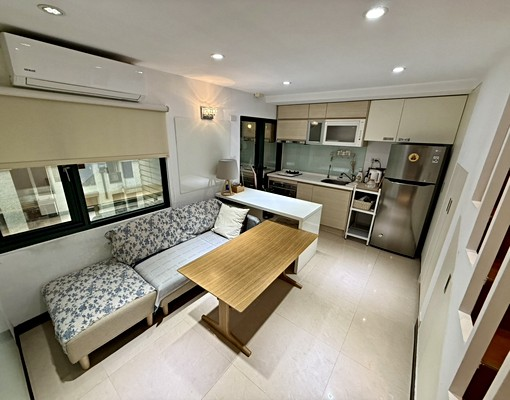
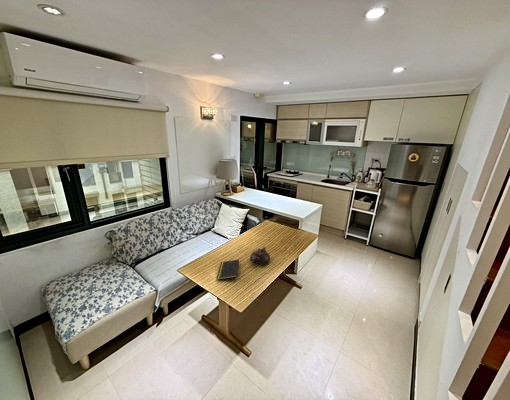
+ teapot [249,246,271,265]
+ notepad [216,259,240,281]
